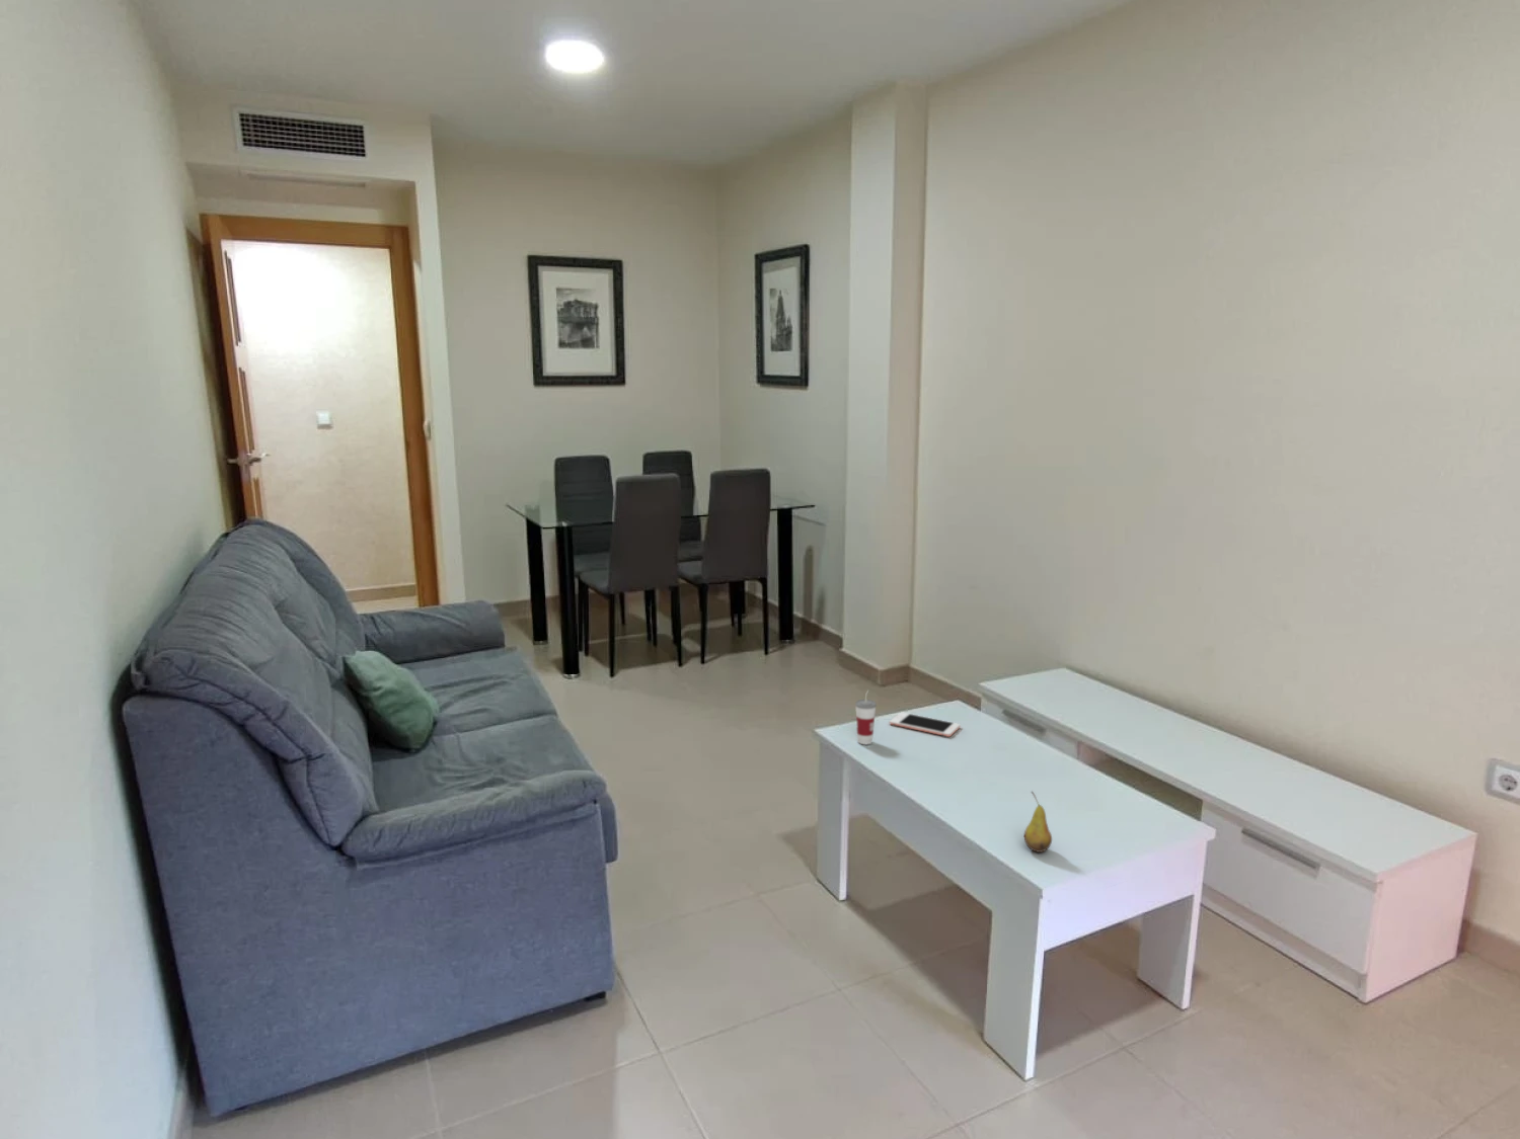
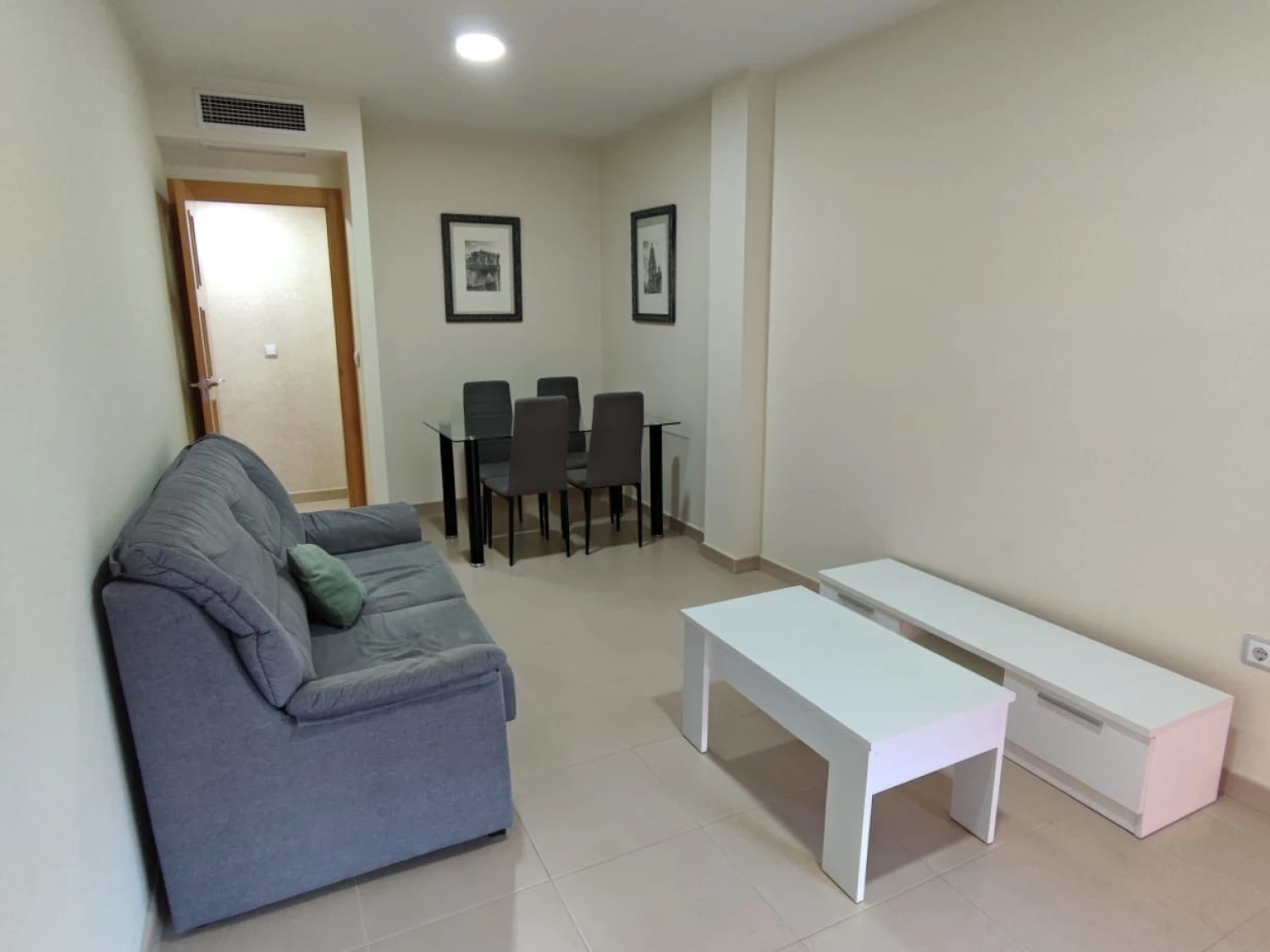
- cup [855,688,877,745]
- cell phone [889,711,961,738]
- fruit [1023,791,1053,853]
